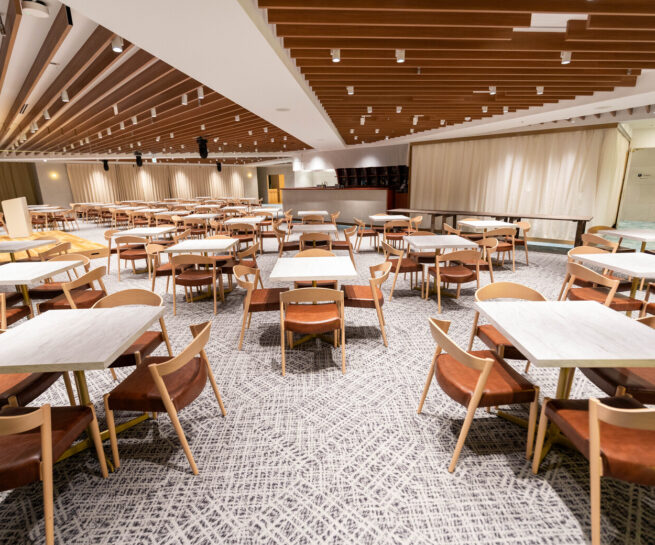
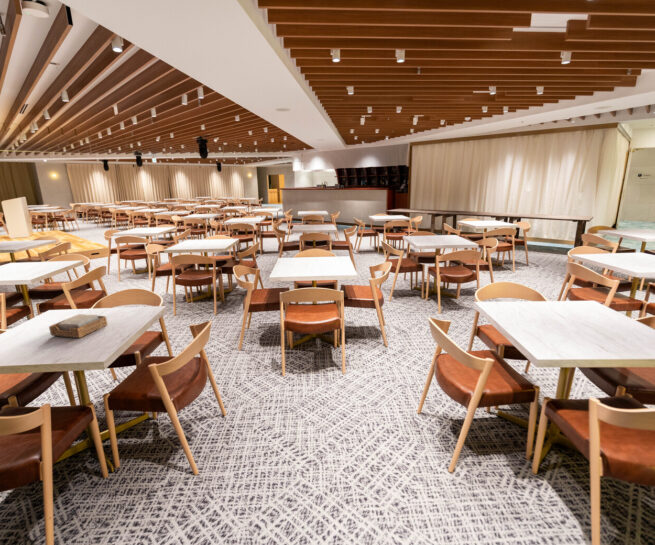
+ napkin holder [48,313,108,339]
